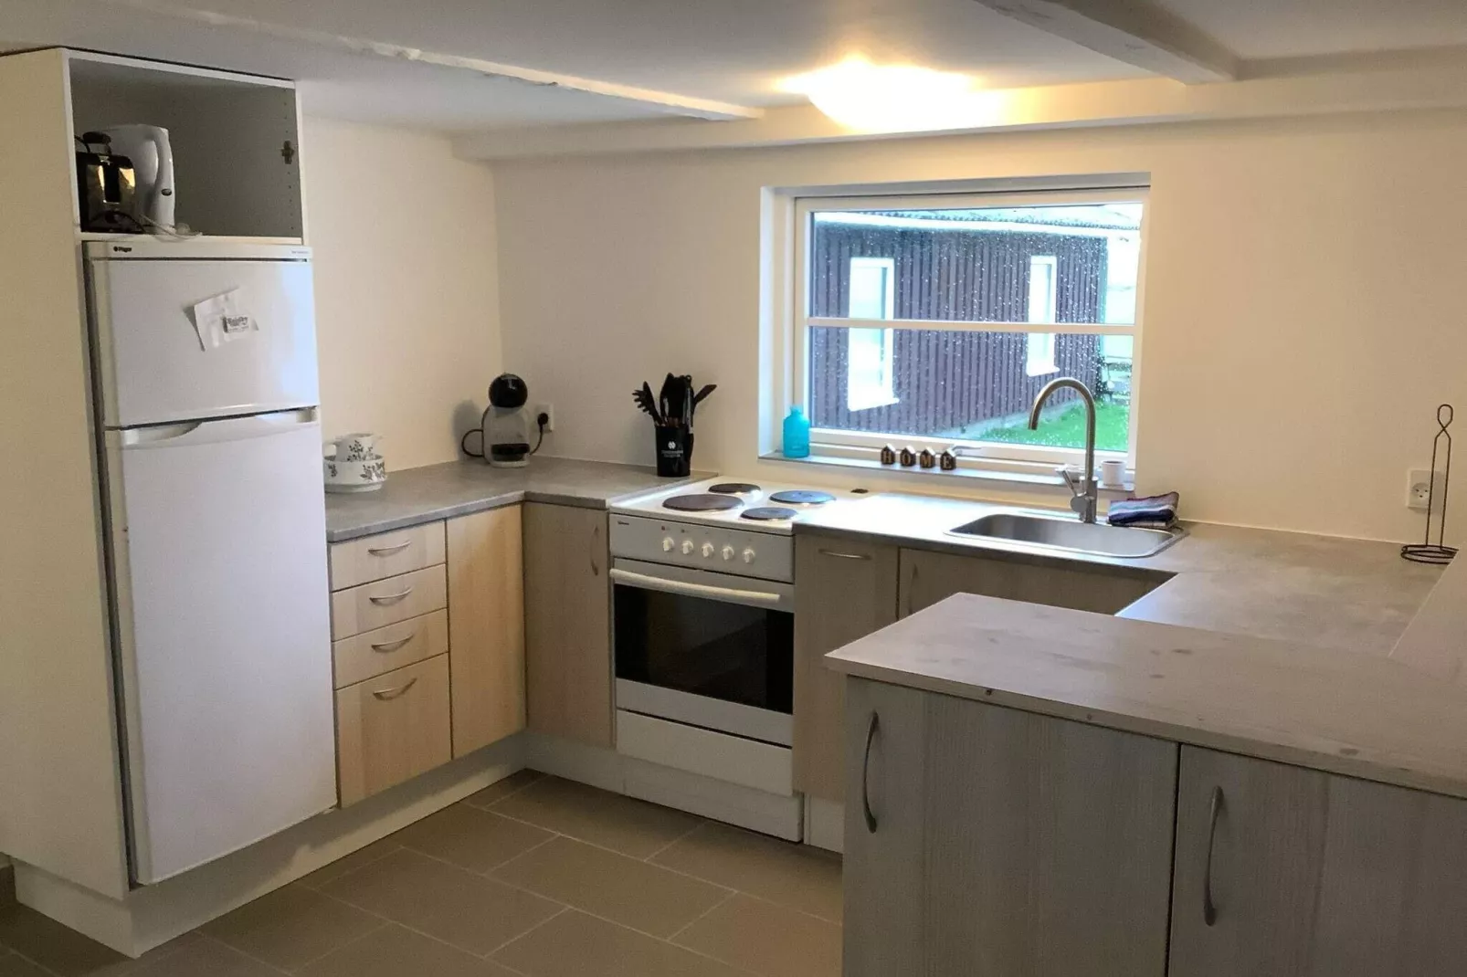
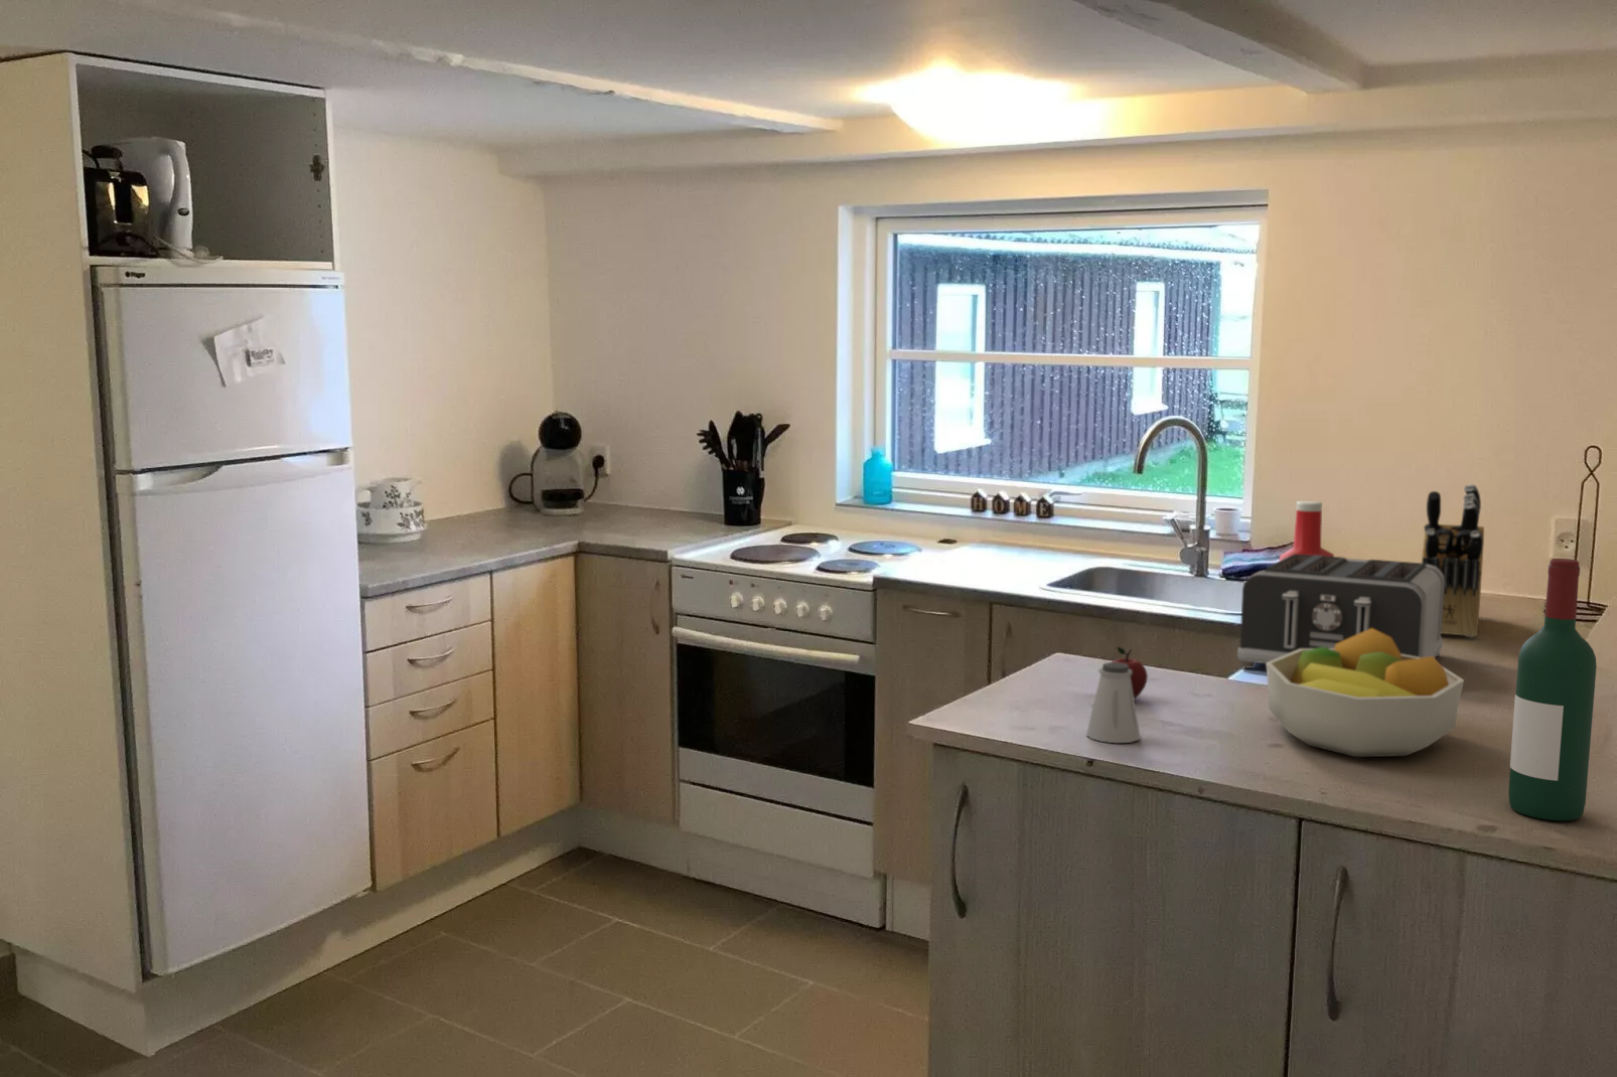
+ toaster [1236,554,1445,670]
+ fruit bowl [1265,629,1466,758]
+ saltshaker [1086,661,1141,744]
+ soap bottle [1279,500,1336,560]
+ wine bottle [1508,558,1598,821]
+ apple [1111,645,1149,700]
+ knife block [1420,483,1485,638]
